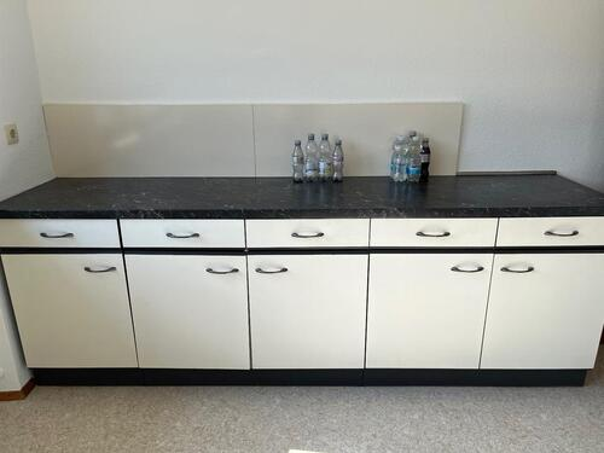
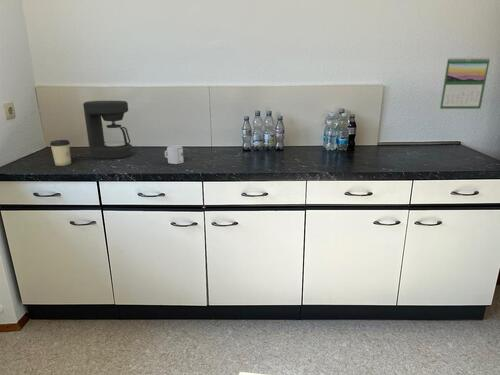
+ cup [49,139,72,167]
+ calendar [439,56,491,110]
+ cup [164,144,184,165]
+ coffee maker [82,100,134,160]
